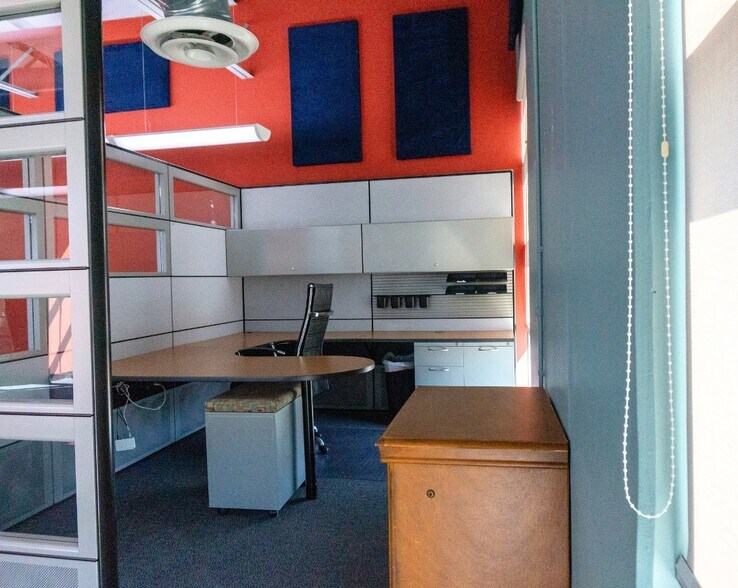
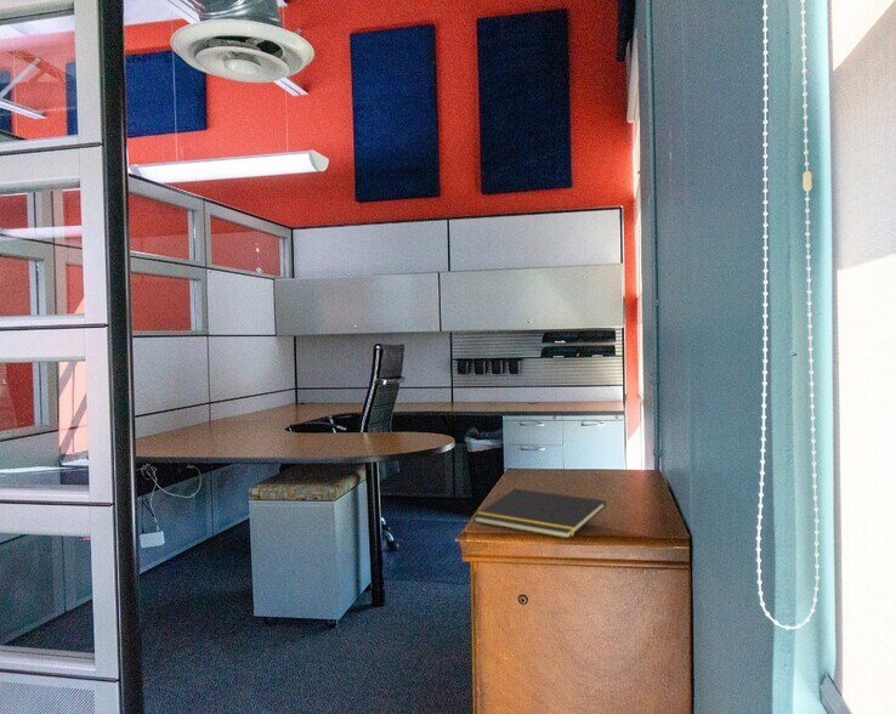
+ notepad [472,487,607,540]
